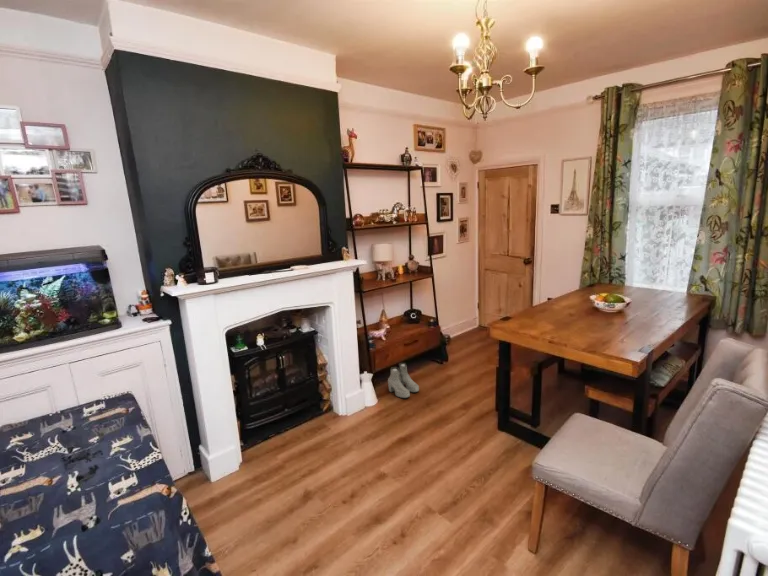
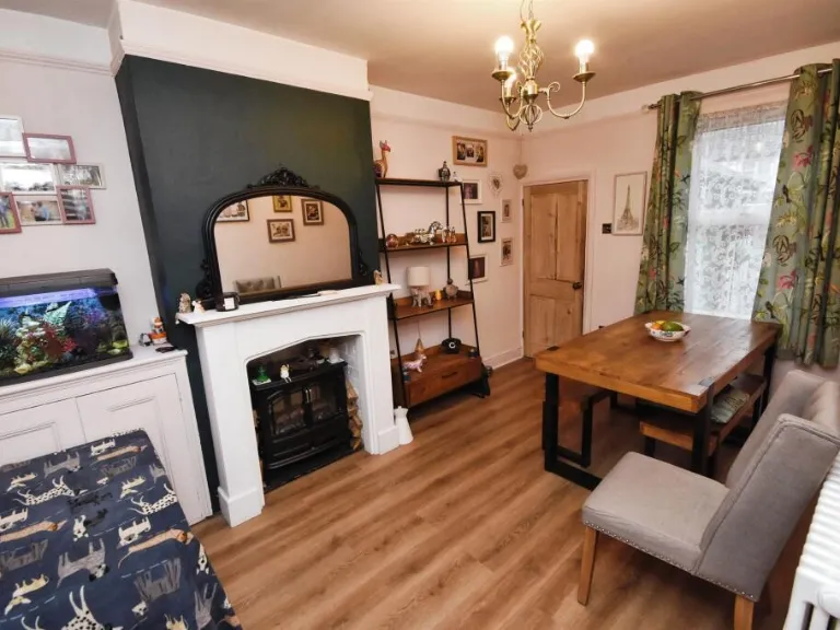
- boots [387,362,420,399]
